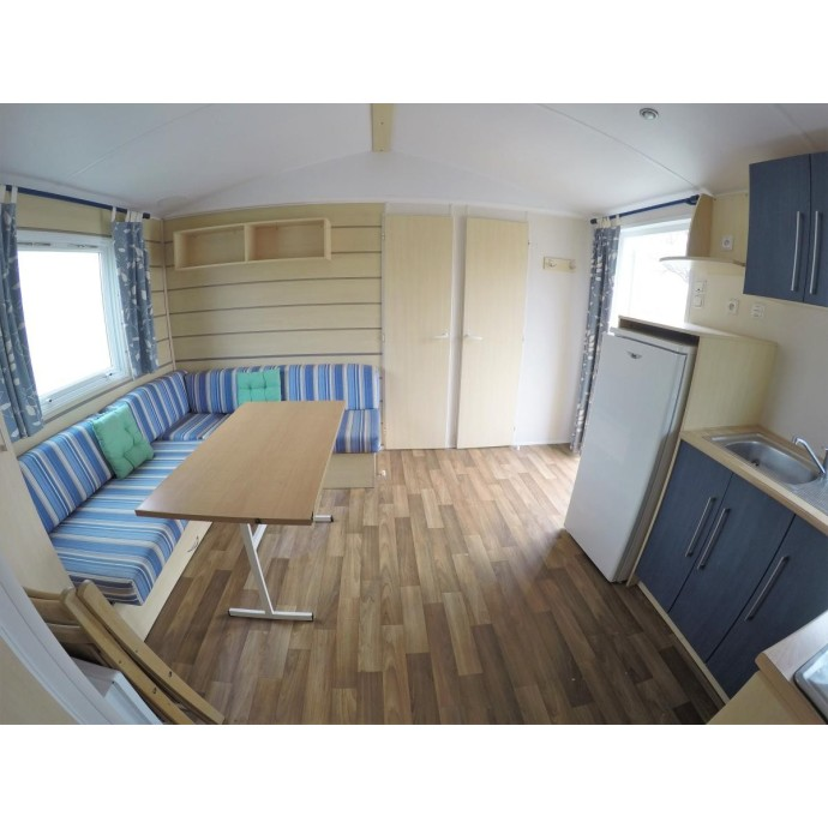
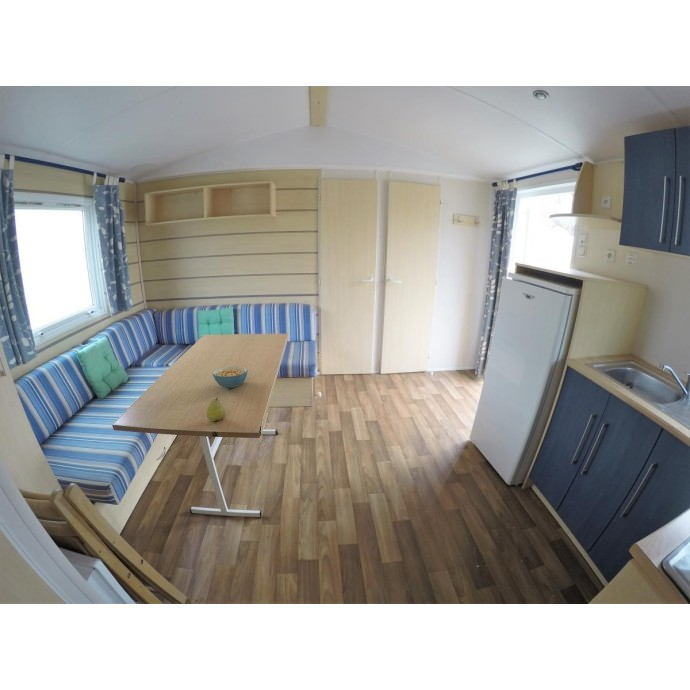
+ cereal bowl [212,365,249,389]
+ fruit [205,397,227,422]
